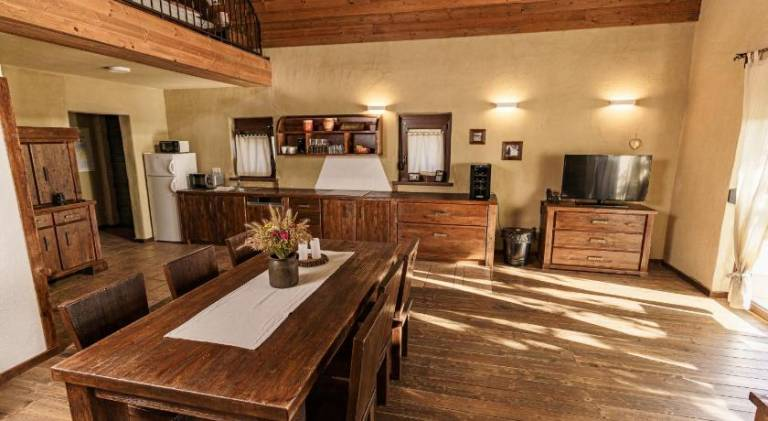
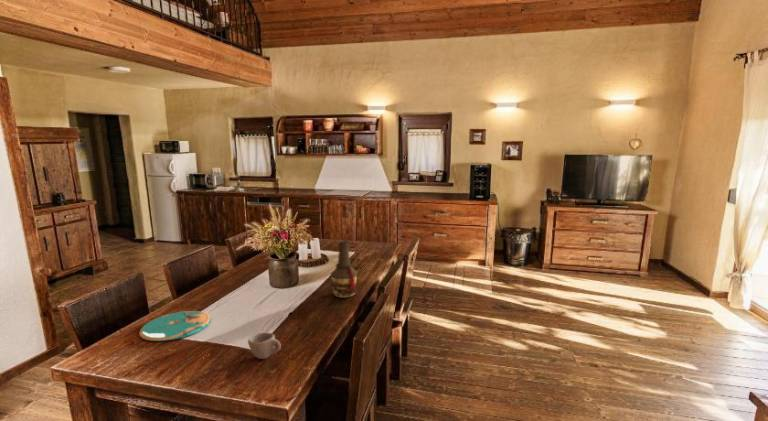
+ bottle [329,240,359,299]
+ plate [138,310,212,342]
+ cup [247,332,282,360]
